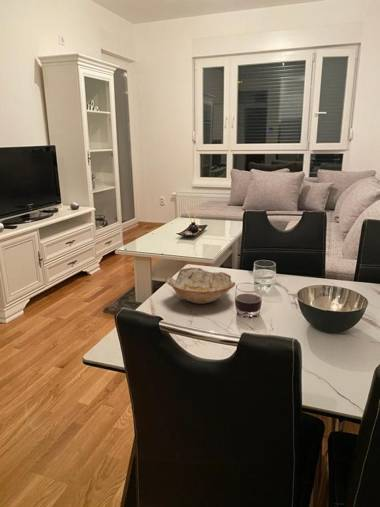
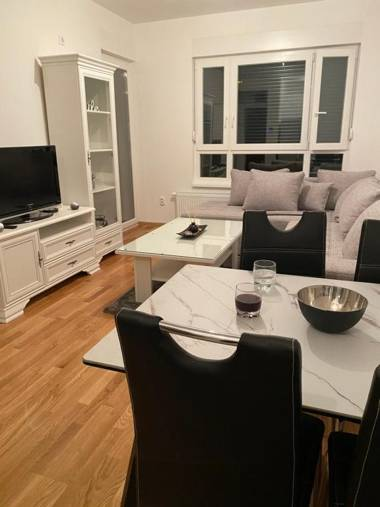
- bowl [164,267,236,305]
